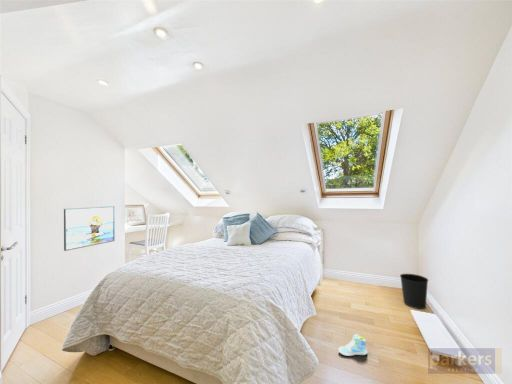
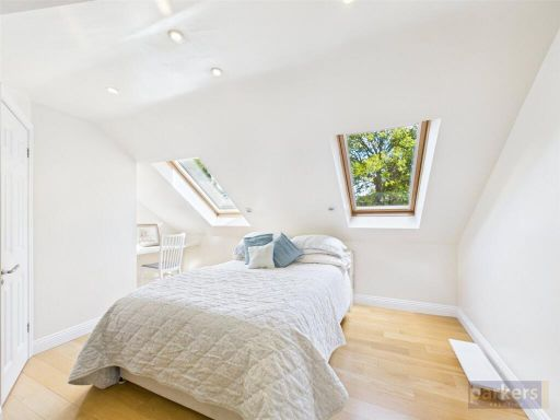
- sneaker [338,333,368,357]
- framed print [63,205,116,252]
- wastebasket [399,273,429,310]
